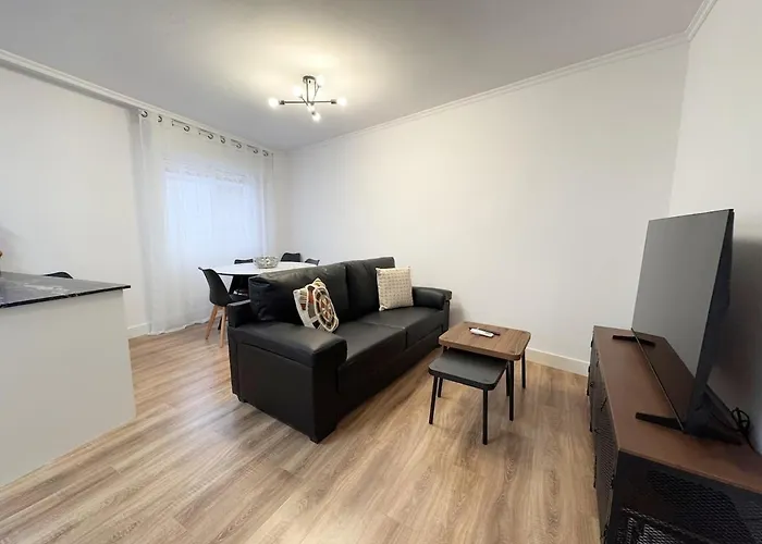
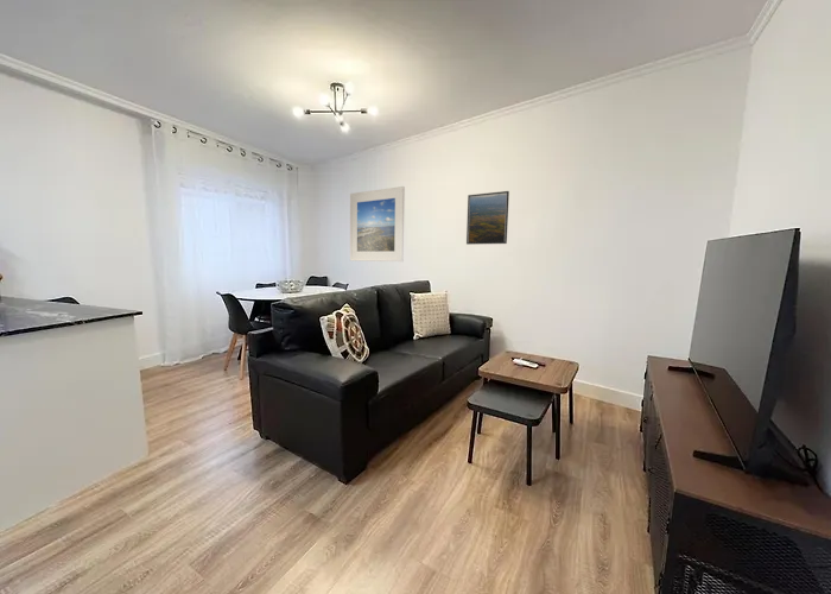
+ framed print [465,190,510,246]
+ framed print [349,185,406,263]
